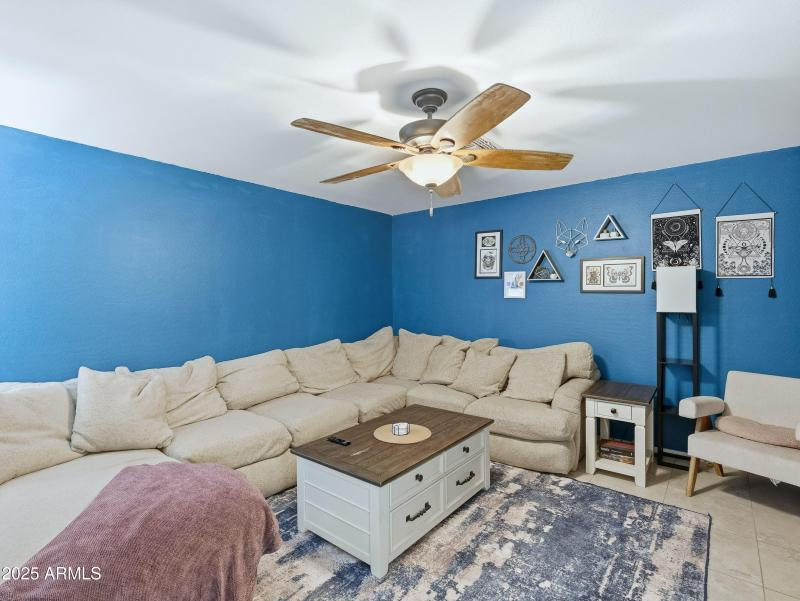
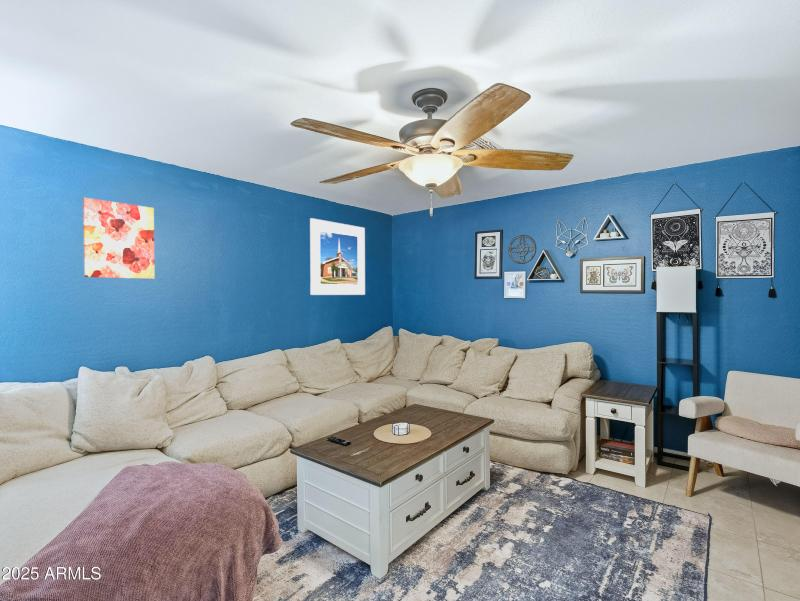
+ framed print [309,217,366,296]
+ wall art [82,197,156,280]
